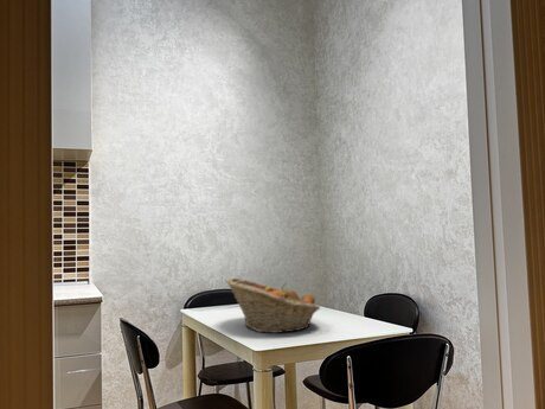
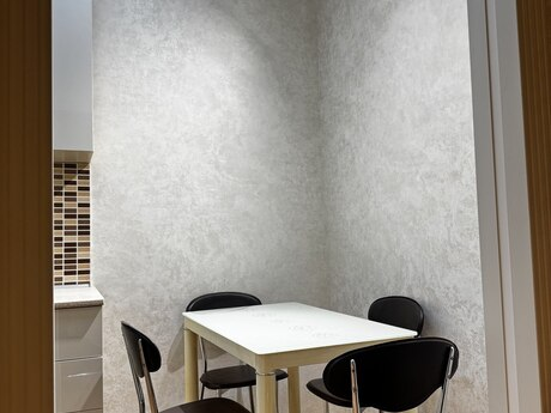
- fruit basket [225,277,321,334]
